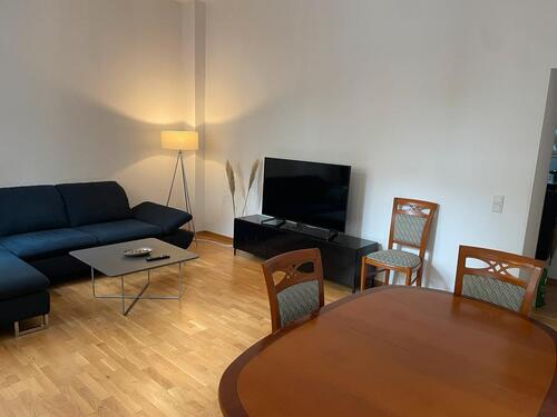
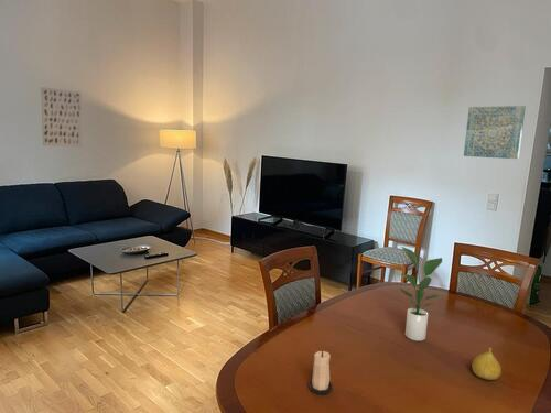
+ candle [307,350,334,395]
+ wall art [40,86,83,148]
+ wall art [463,105,527,160]
+ fruit [471,346,503,381]
+ potted plant [399,246,445,343]
